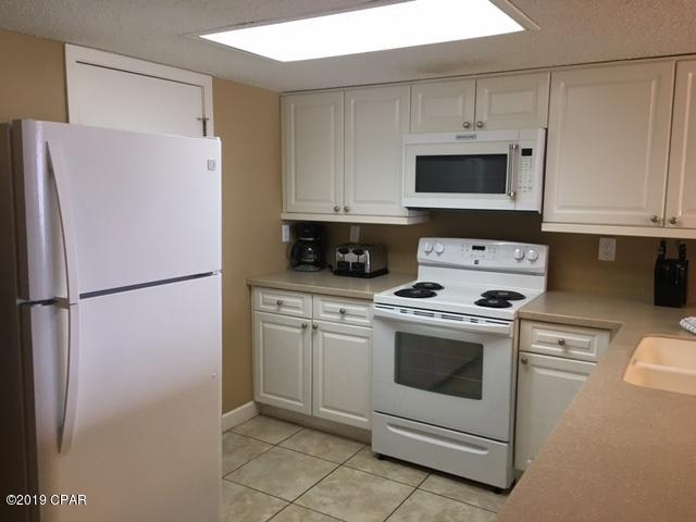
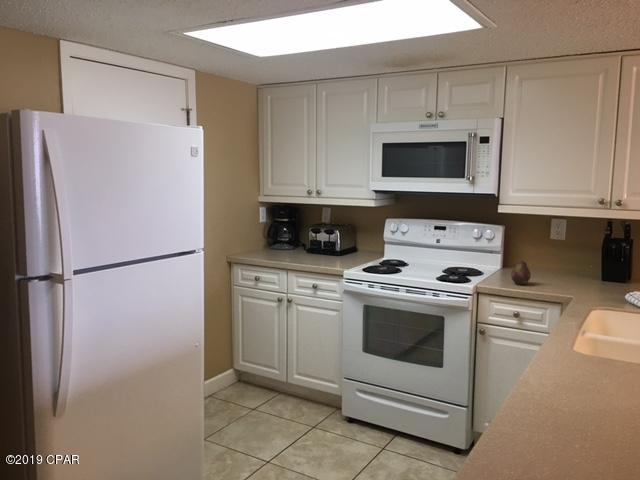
+ fruit [510,259,532,286]
